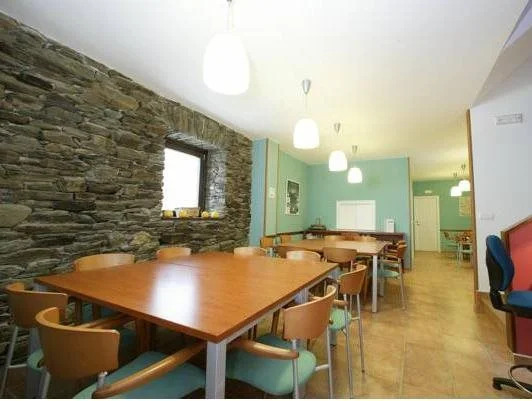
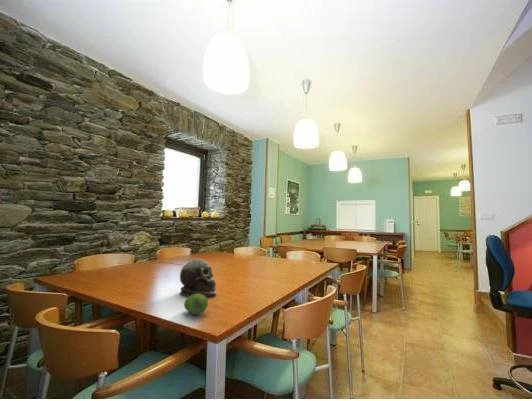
+ decorative egg [179,258,218,298]
+ fruit [183,294,209,316]
